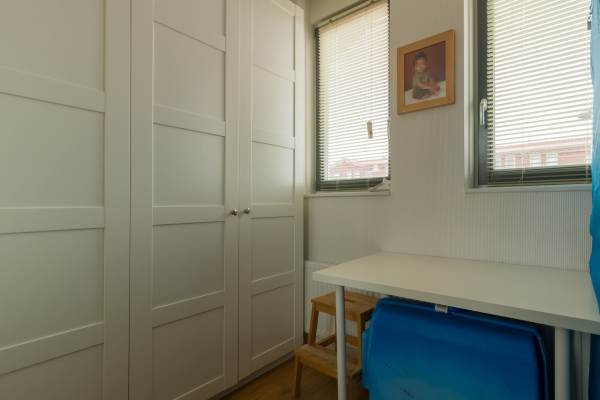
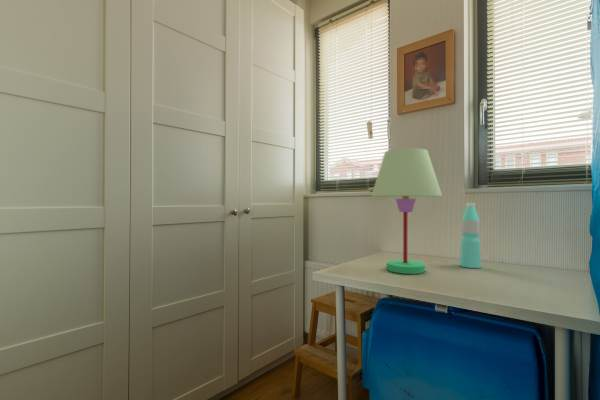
+ water bottle [459,202,482,269]
+ table lamp [371,147,443,275]
